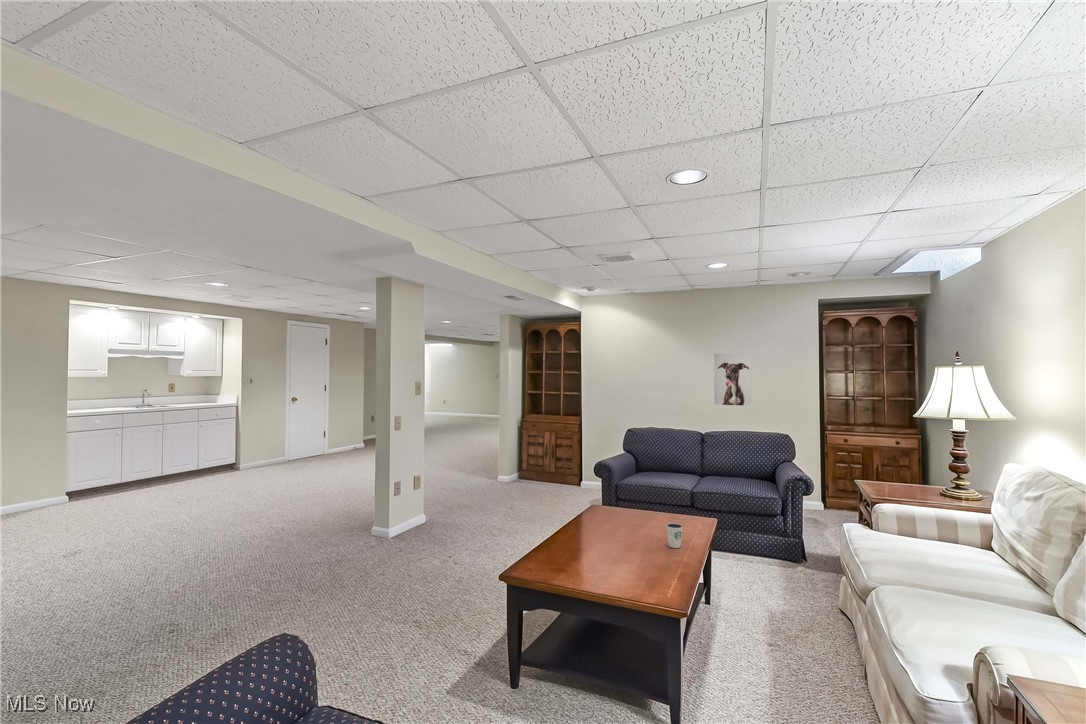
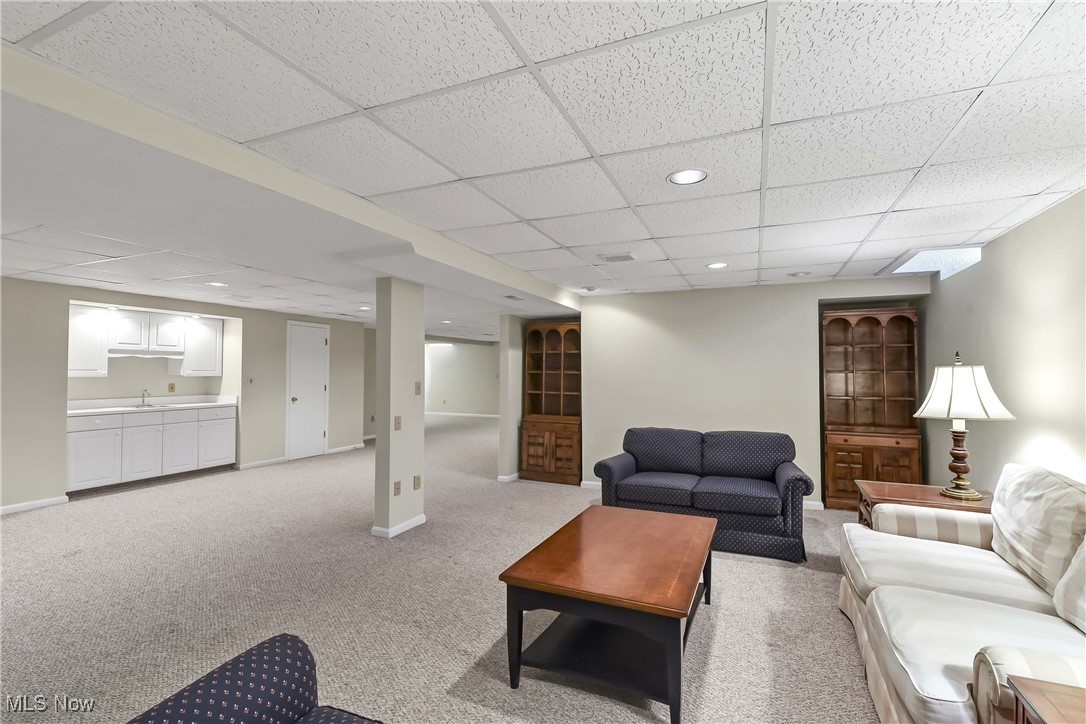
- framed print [713,352,752,407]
- dixie cup [665,522,684,549]
